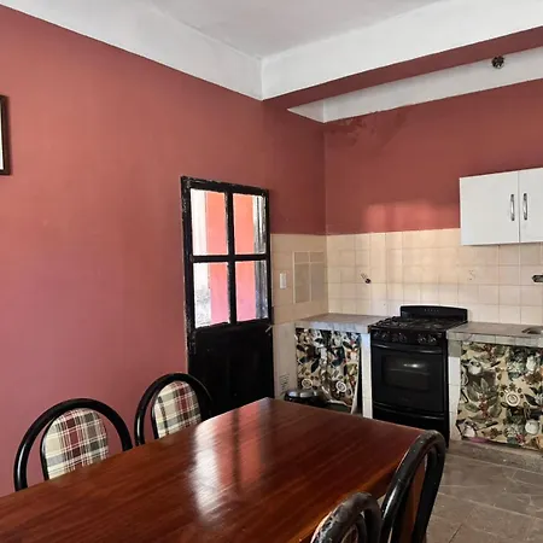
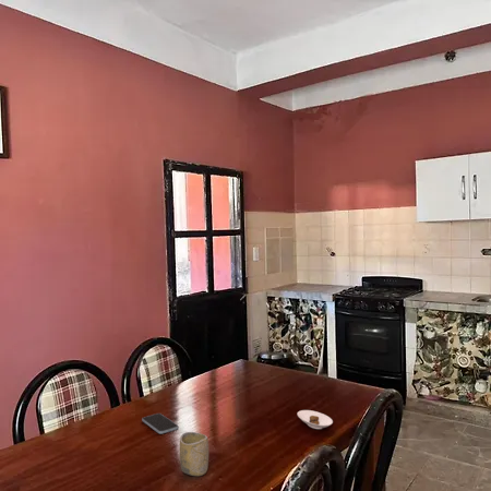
+ saucer [297,409,334,430]
+ cup [179,431,209,477]
+ smartphone [141,412,179,435]
